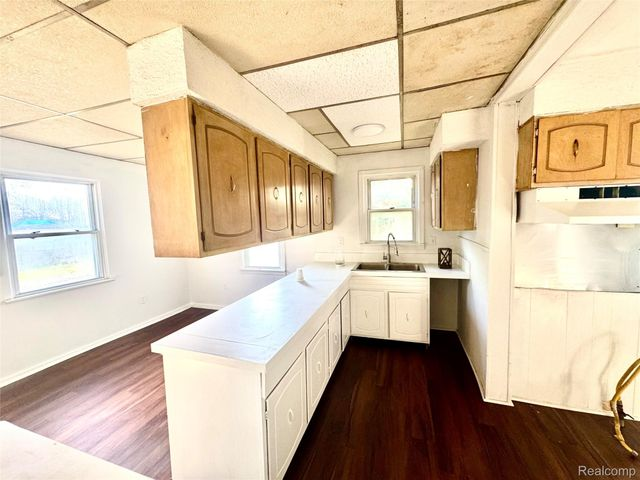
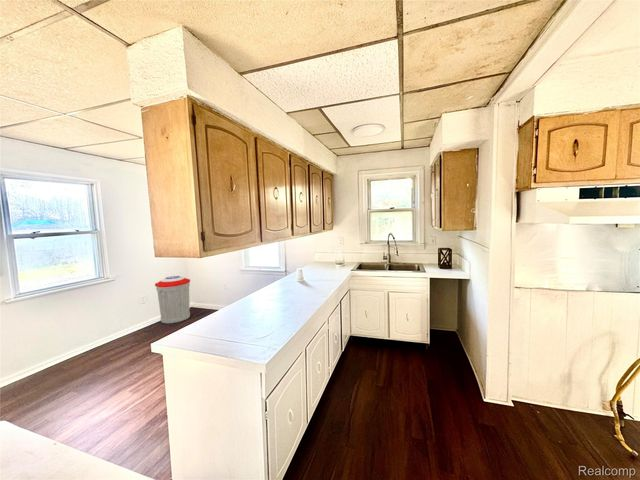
+ trash can [154,275,191,325]
